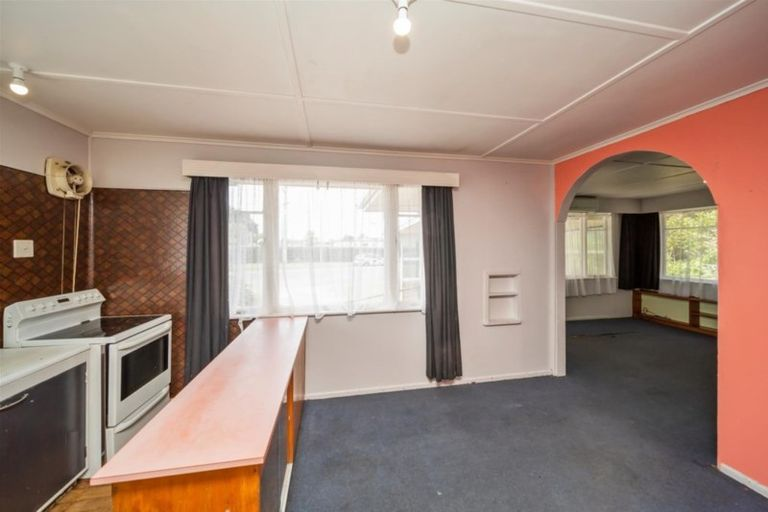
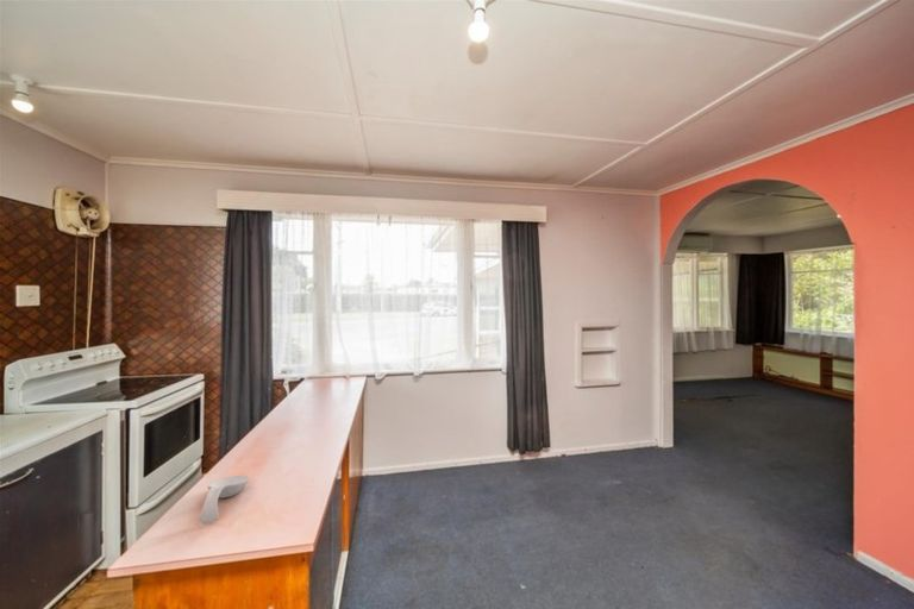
+ spoon rest [199,473,250,523]
